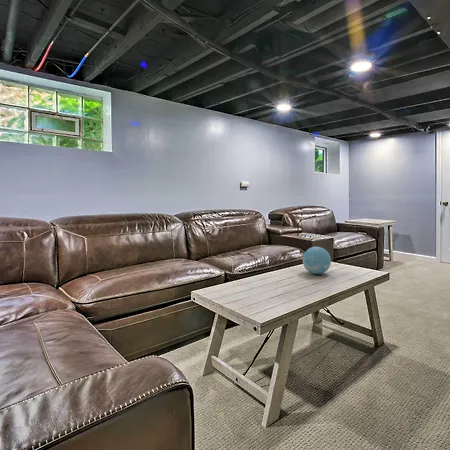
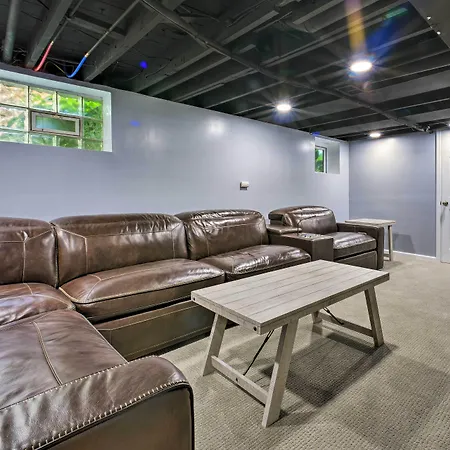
- decorative ball [302,246,332,275]
